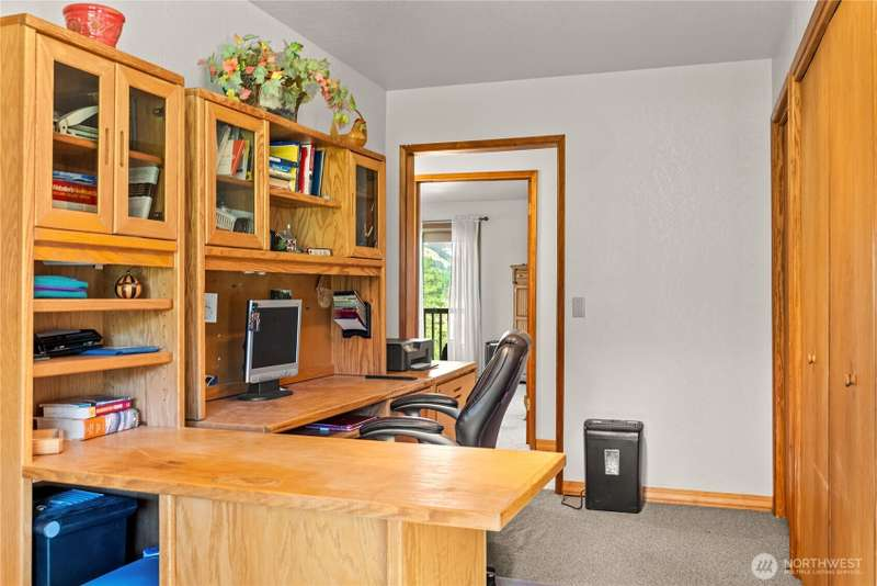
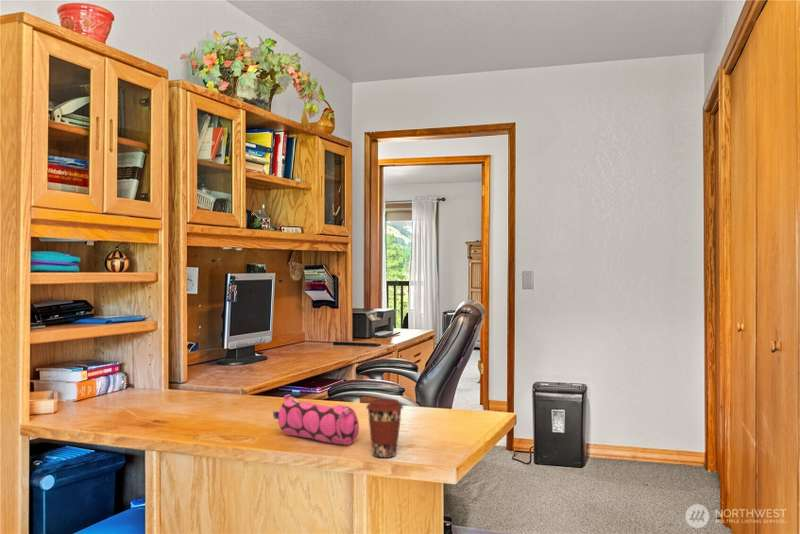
+ pencil case [272,393,360,446]
+ coffee cup [365,398,404,459]
